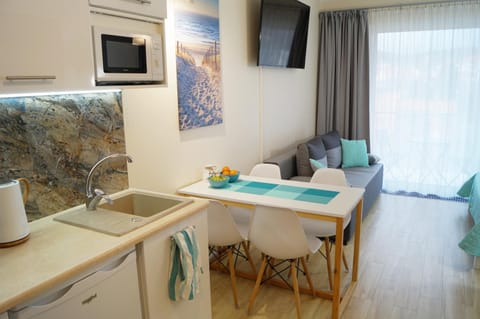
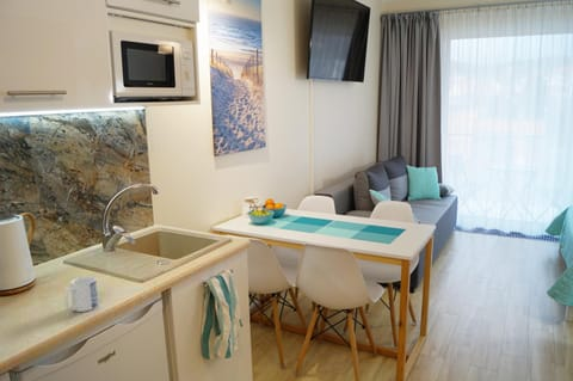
+ mug [63,275,99,313]
